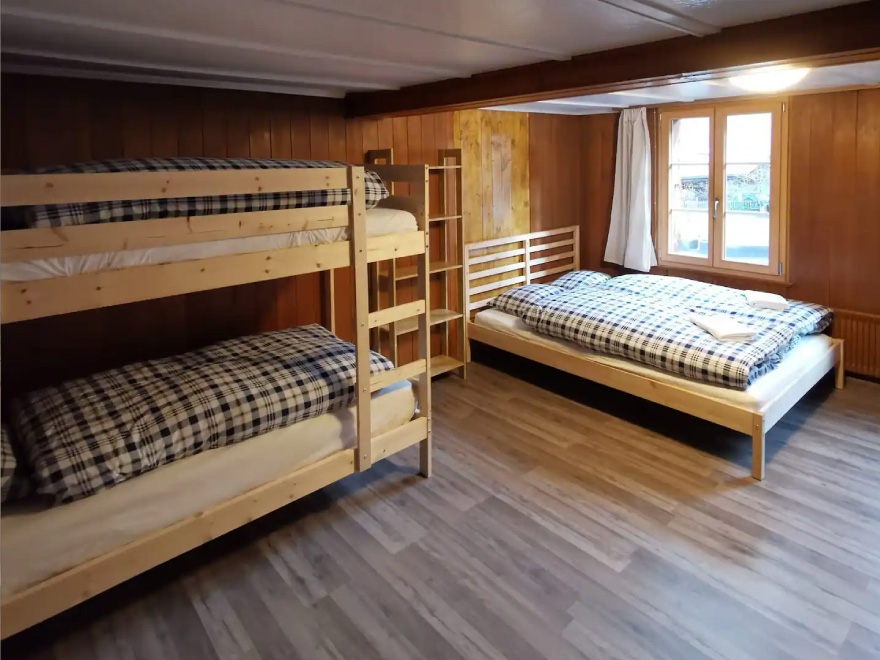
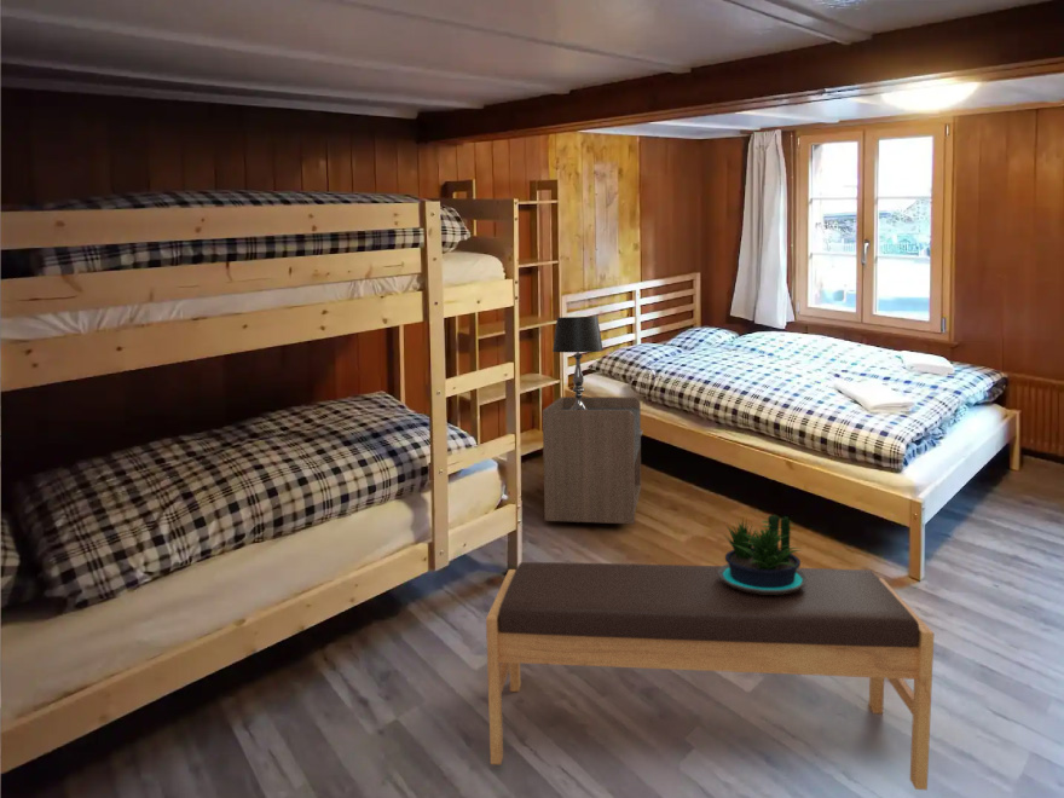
+ bench [485,561,935,791]
+ table lamp [551,316,605,410]
+ nightstand [542,395,644,525]
+ potted plant [718,514,808,594]
